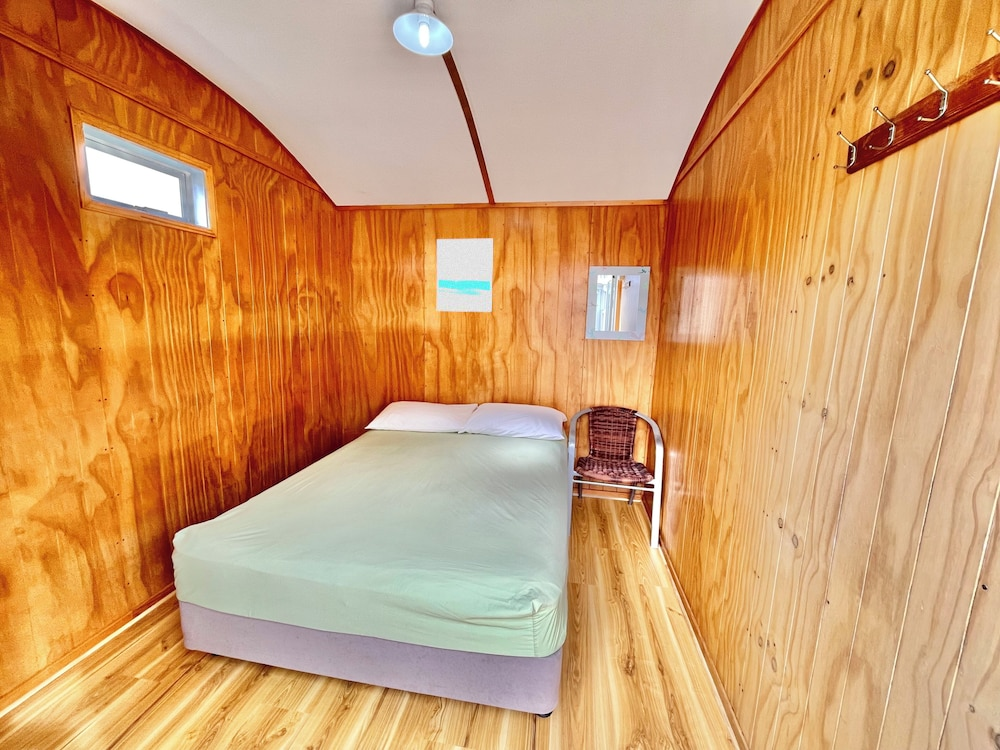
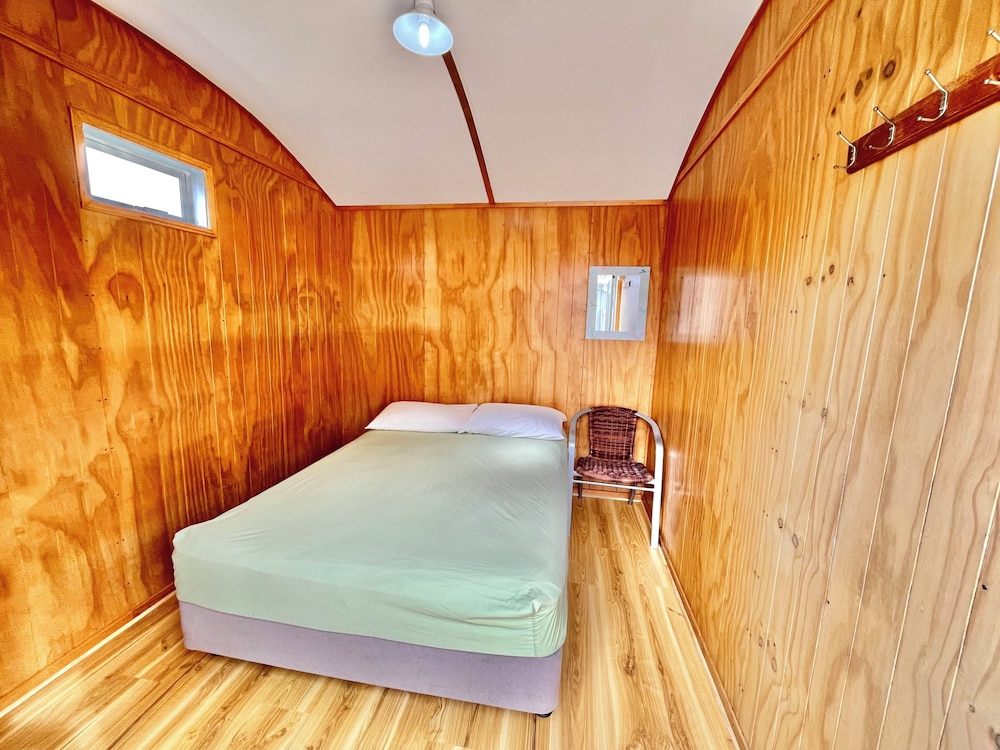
- wall art [436,238,494,313]
